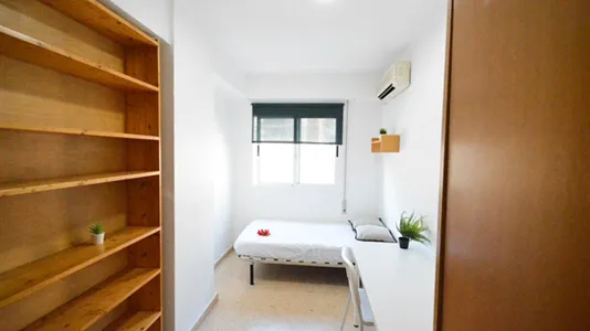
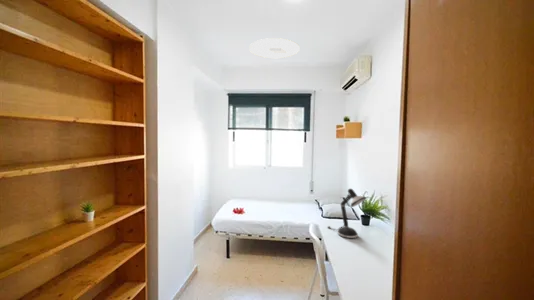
+ desk lamp [327,188,367,239]
+ ceiling light [248,37,301,59]
